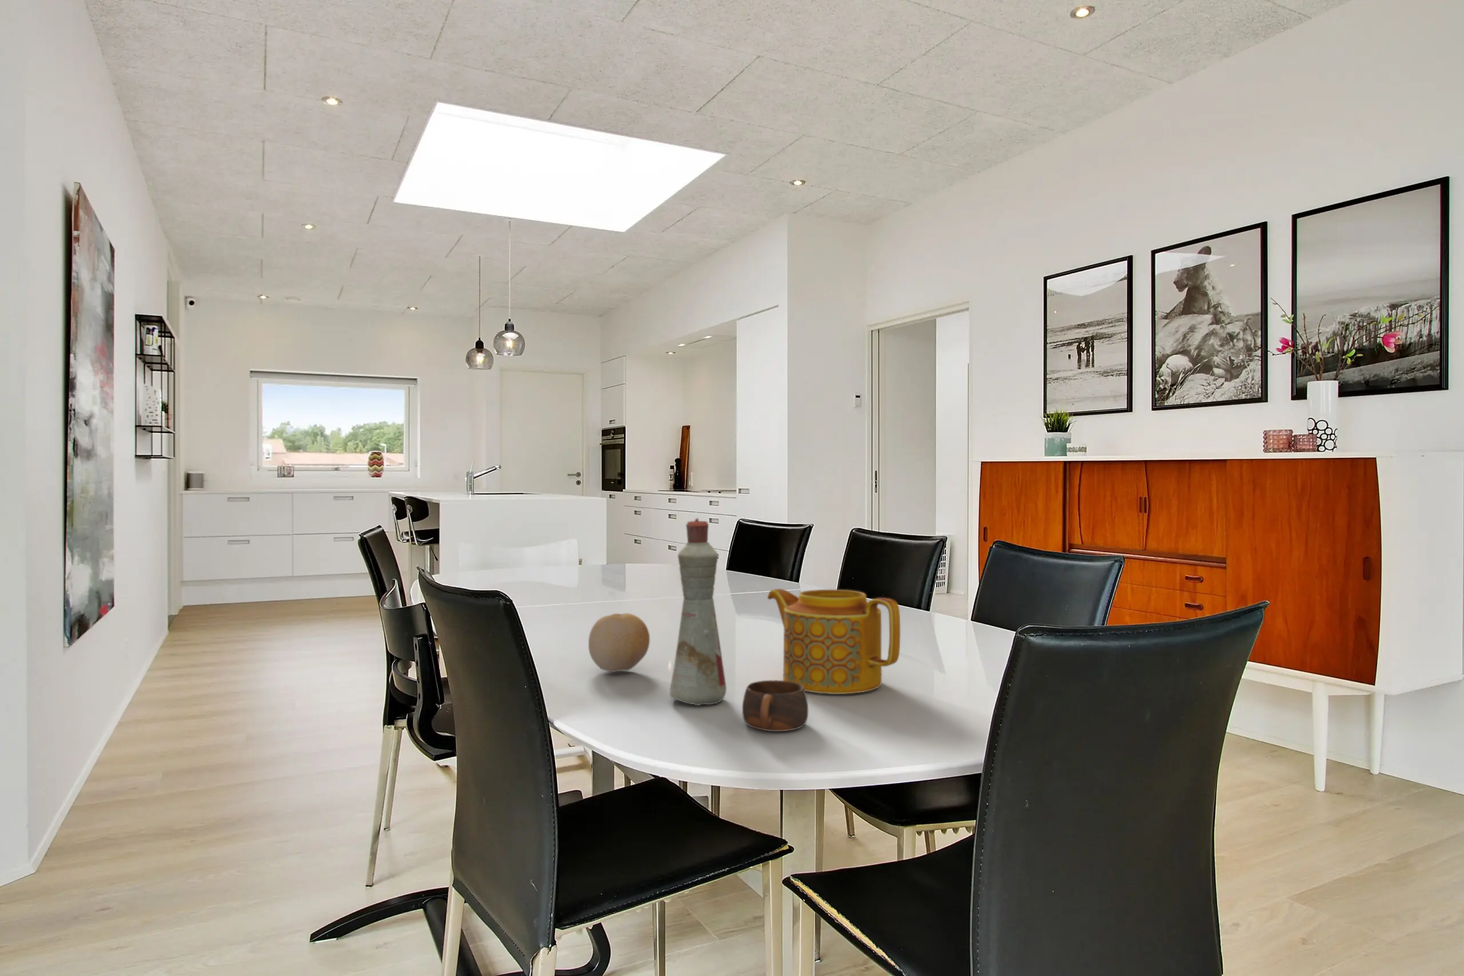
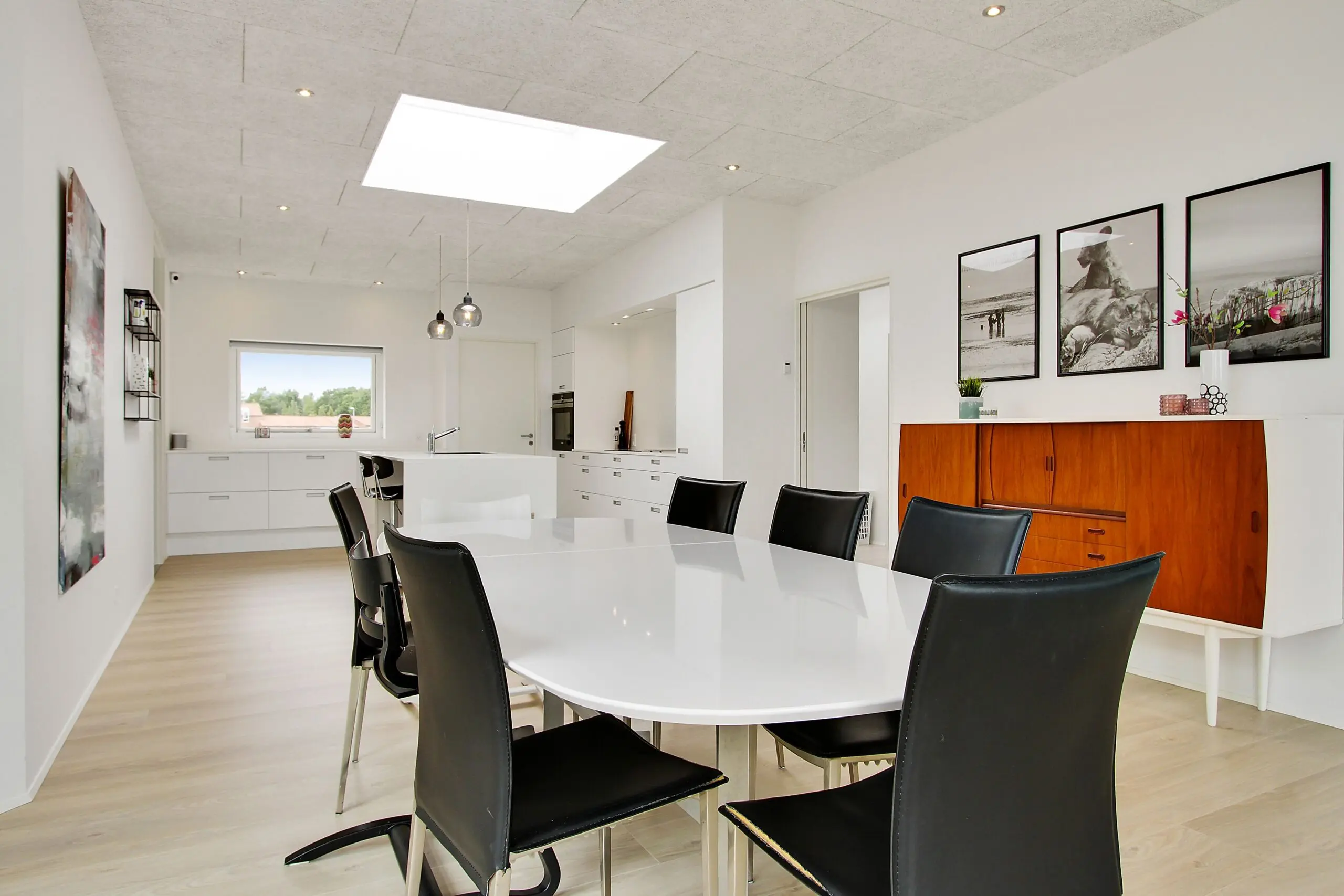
- bottle [669,517,727,706]
- teapot [767,588,901,695]
- cup [742,680,808,732]
- fruit [588,613,650,672]
